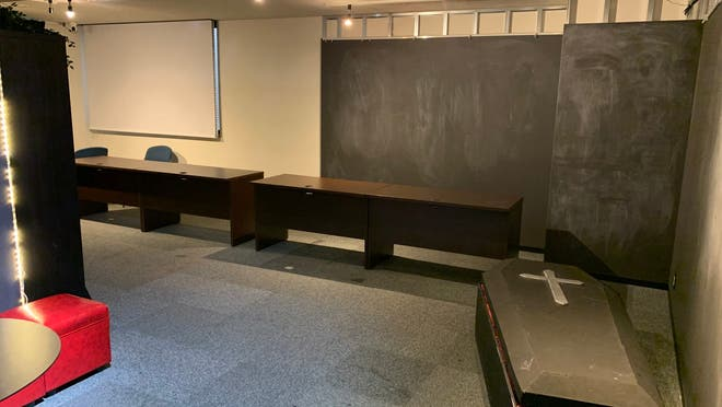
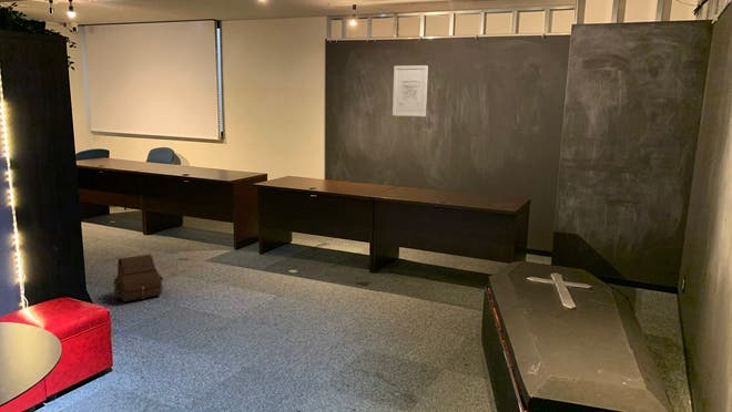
+ satchel [112,254,164,302]
+ wall art [392,64,429,117]
